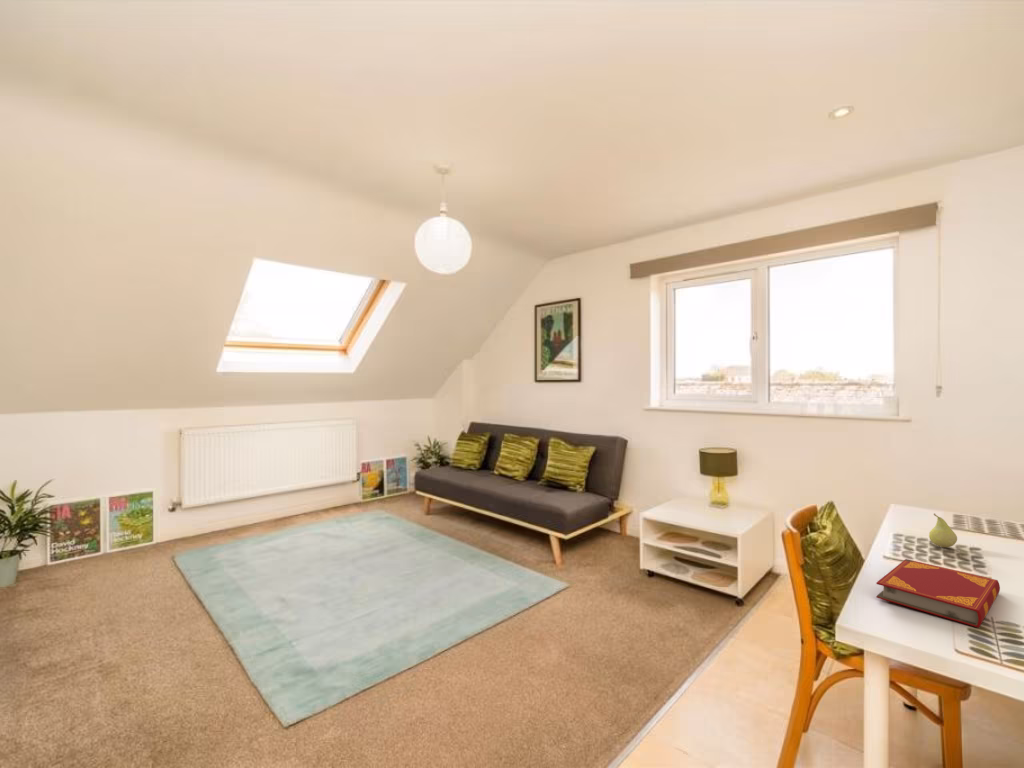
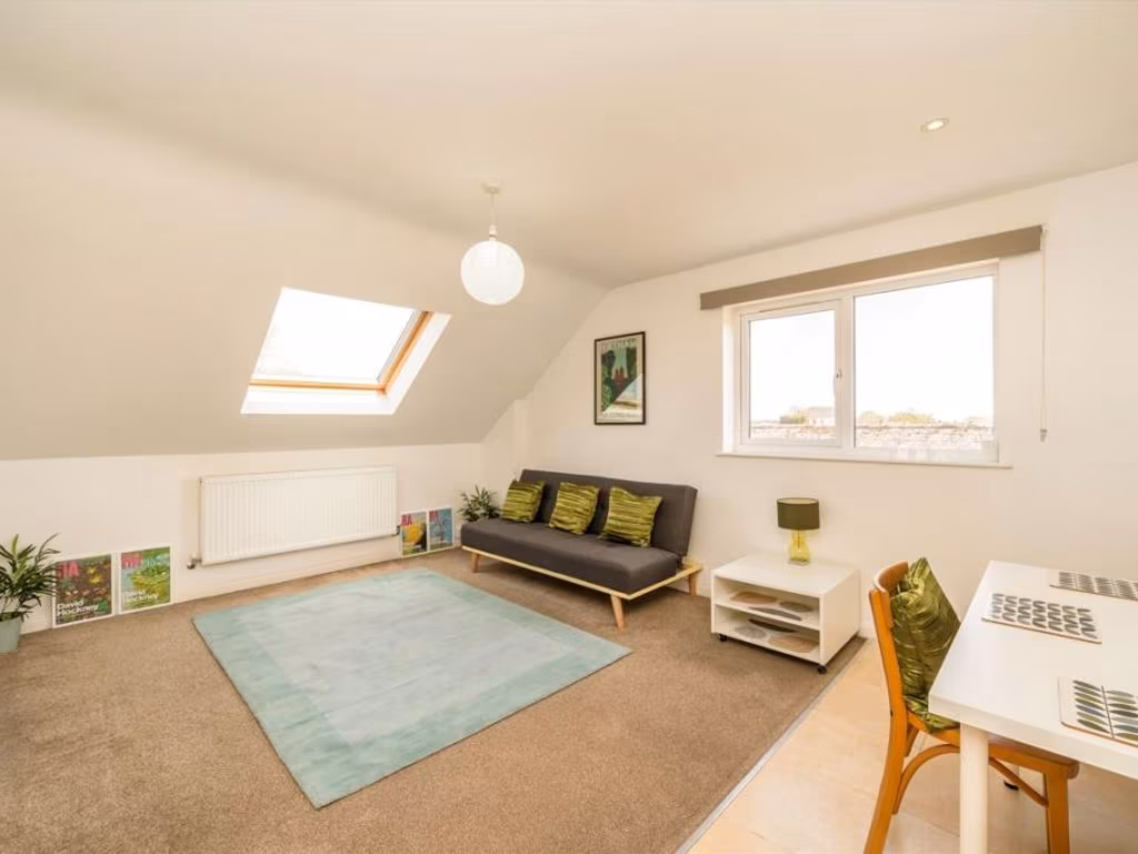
- fruit [928,512,958,549]
- hardback book [875,558,1001,628]
